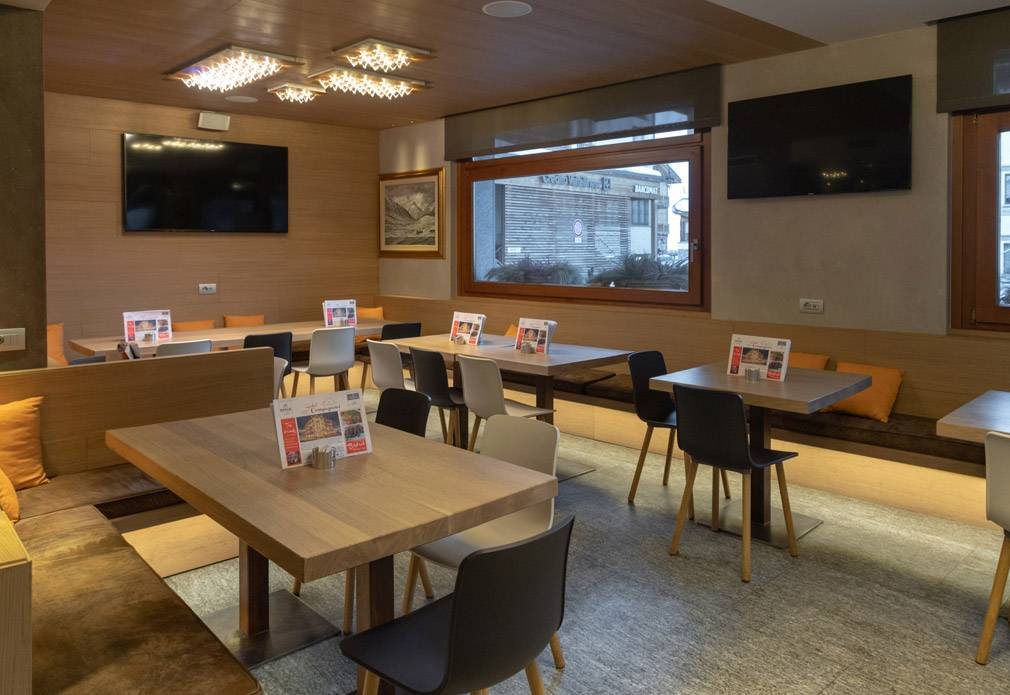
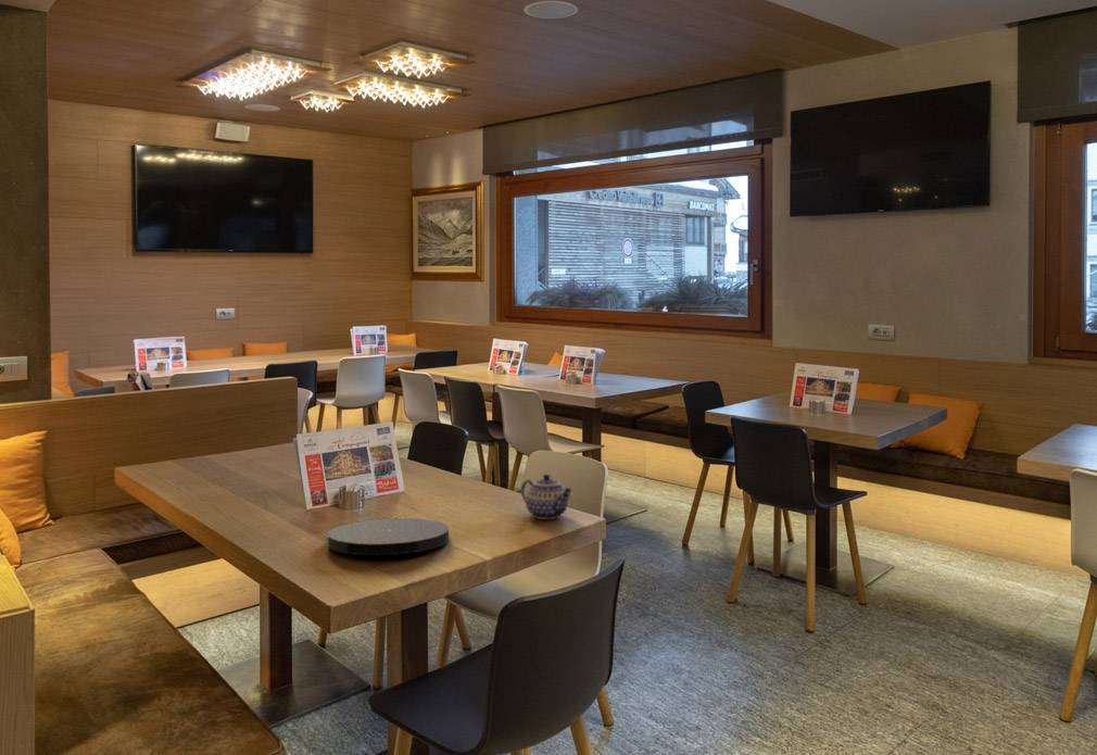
+ plate [327,517,450,556]
+ teapot [520,474,573,520]
